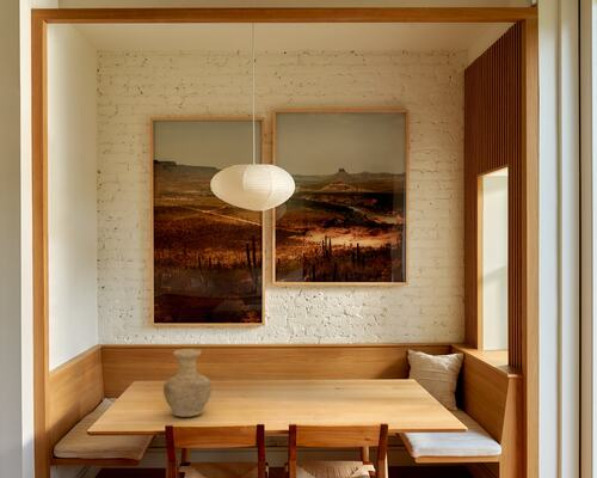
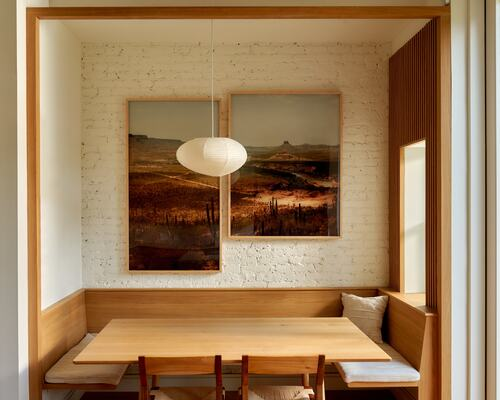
- vase [162,348,213,418]
